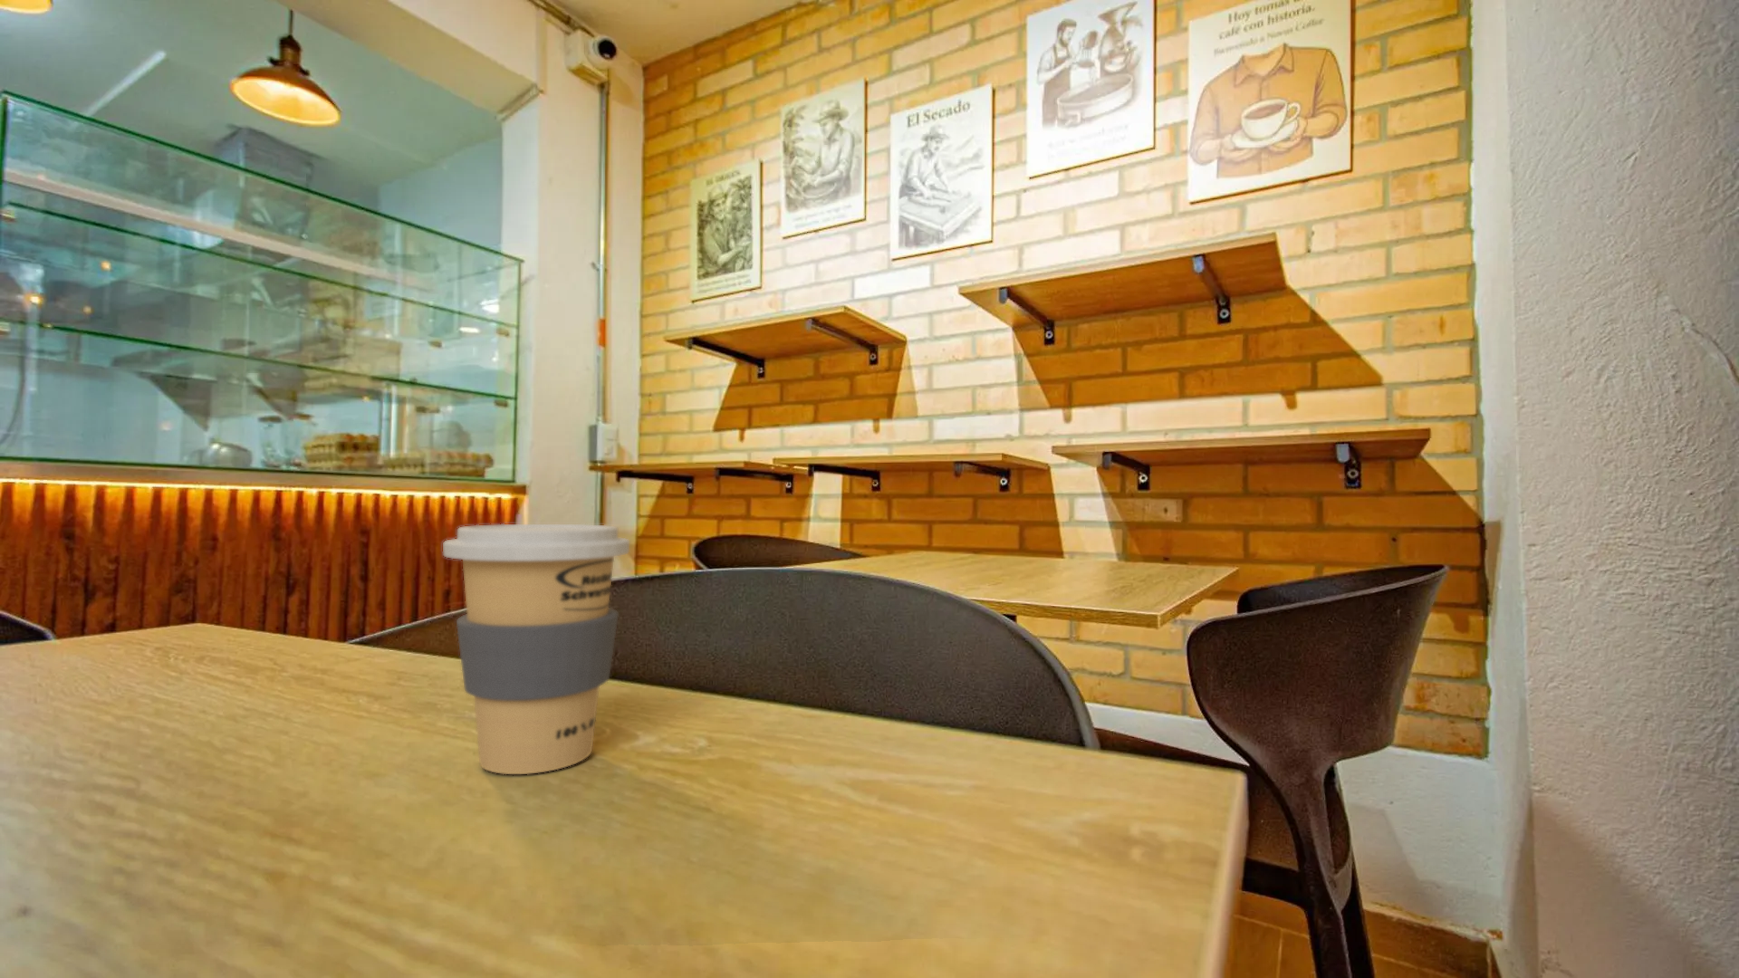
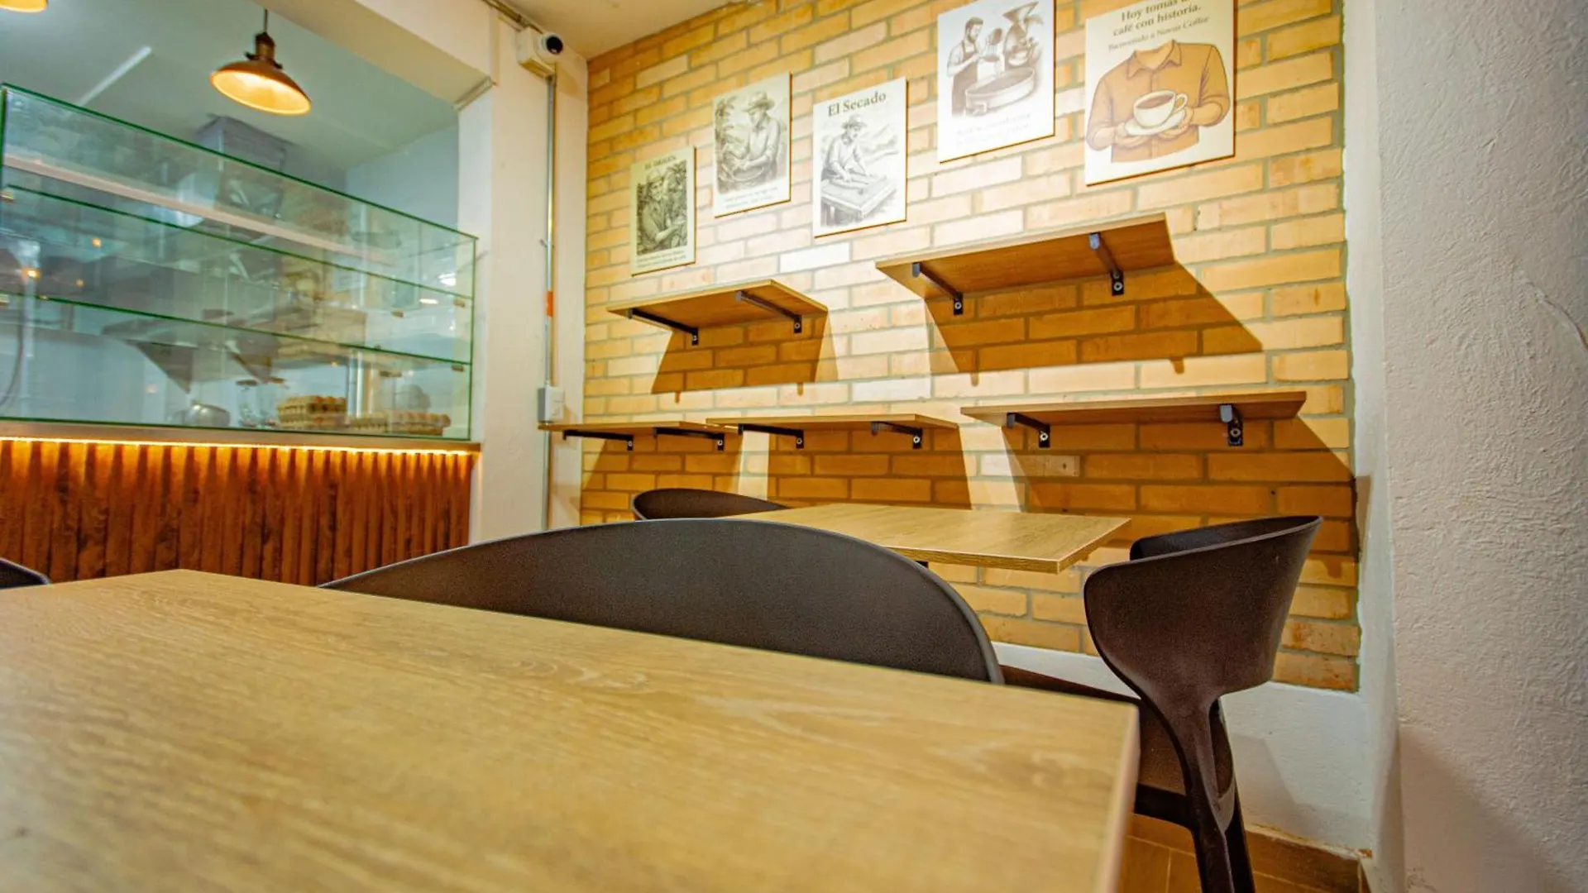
- coffee cup [442,523,631,775]
